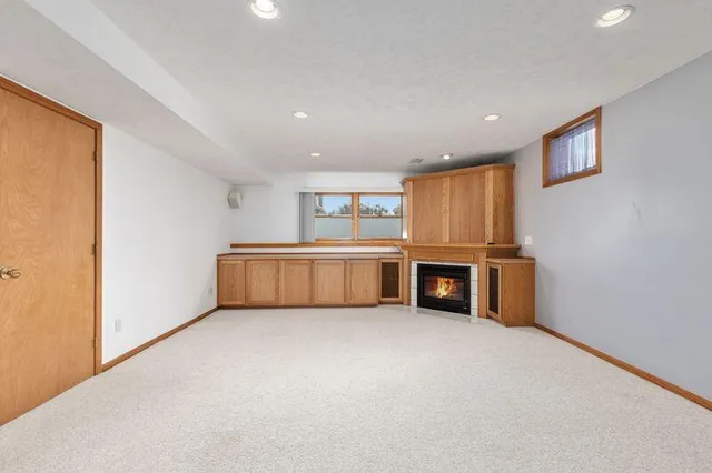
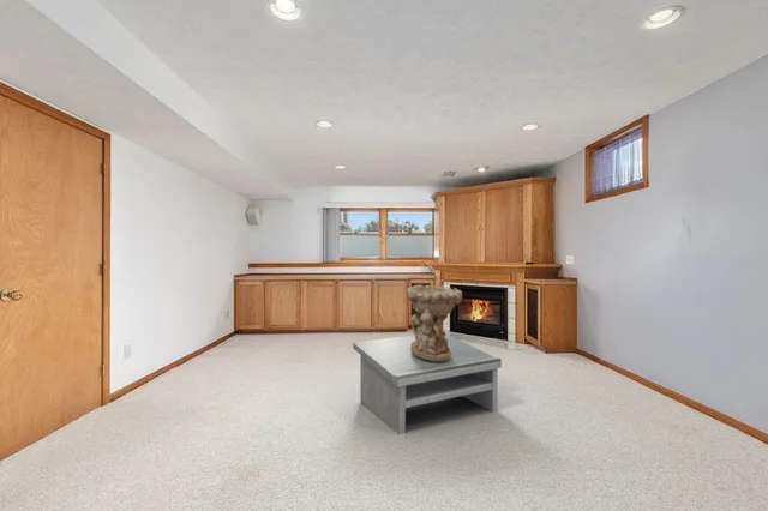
+ coffee table [352,333,503,435]
+ decorative bowl [406,284,463,361]
